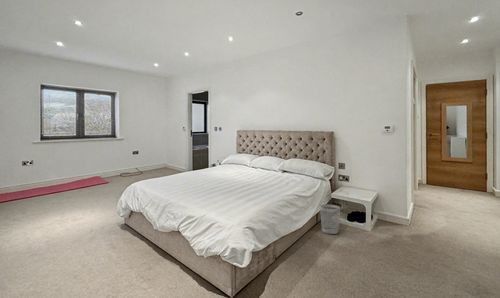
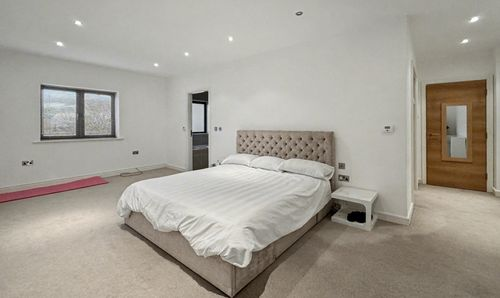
- wastebasket [319,204,342,235]
